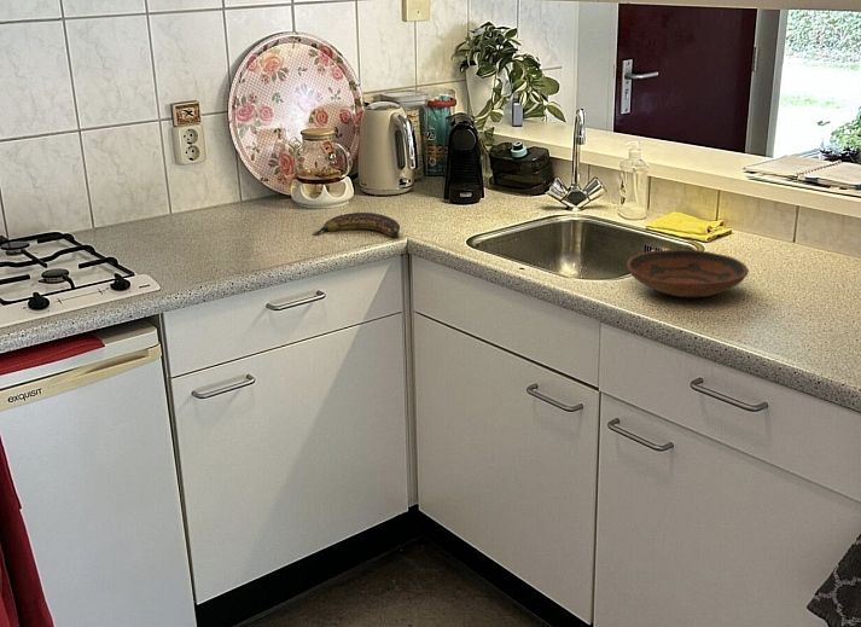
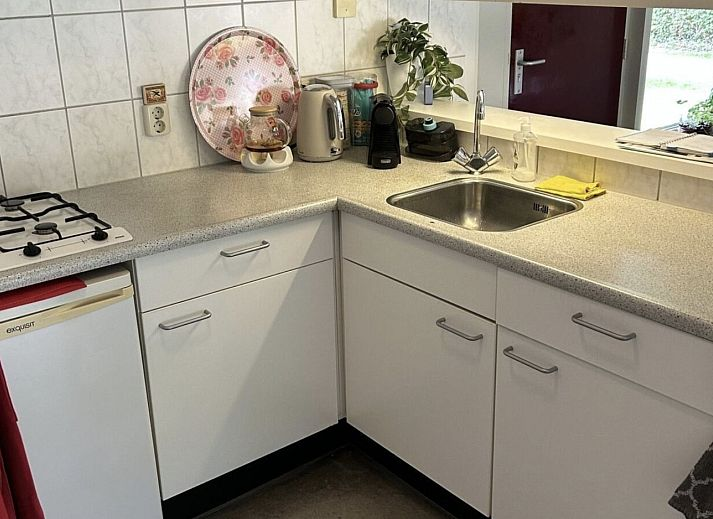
- banana [312,211,401,238]
- bowl [626,249,750,298]
